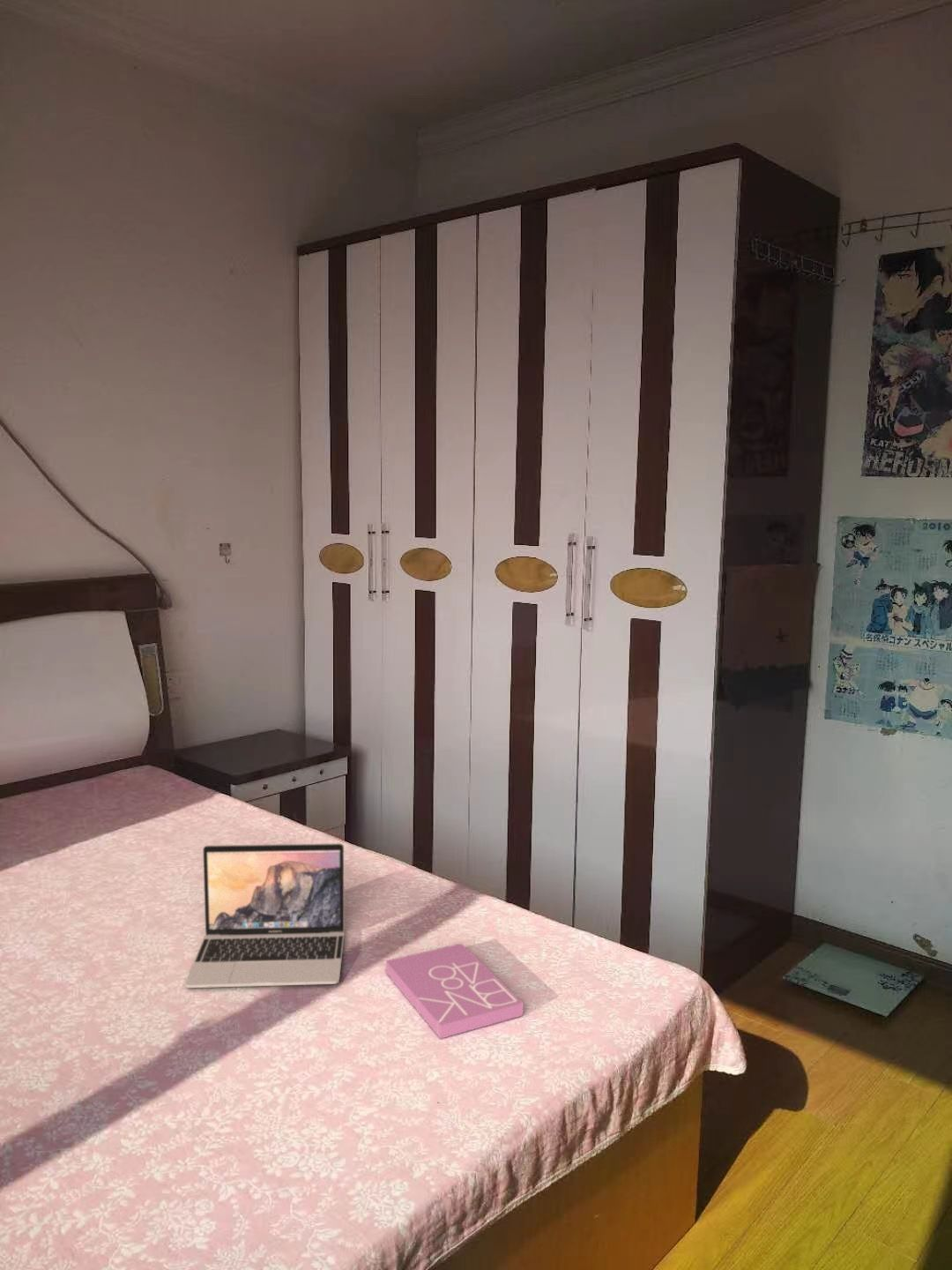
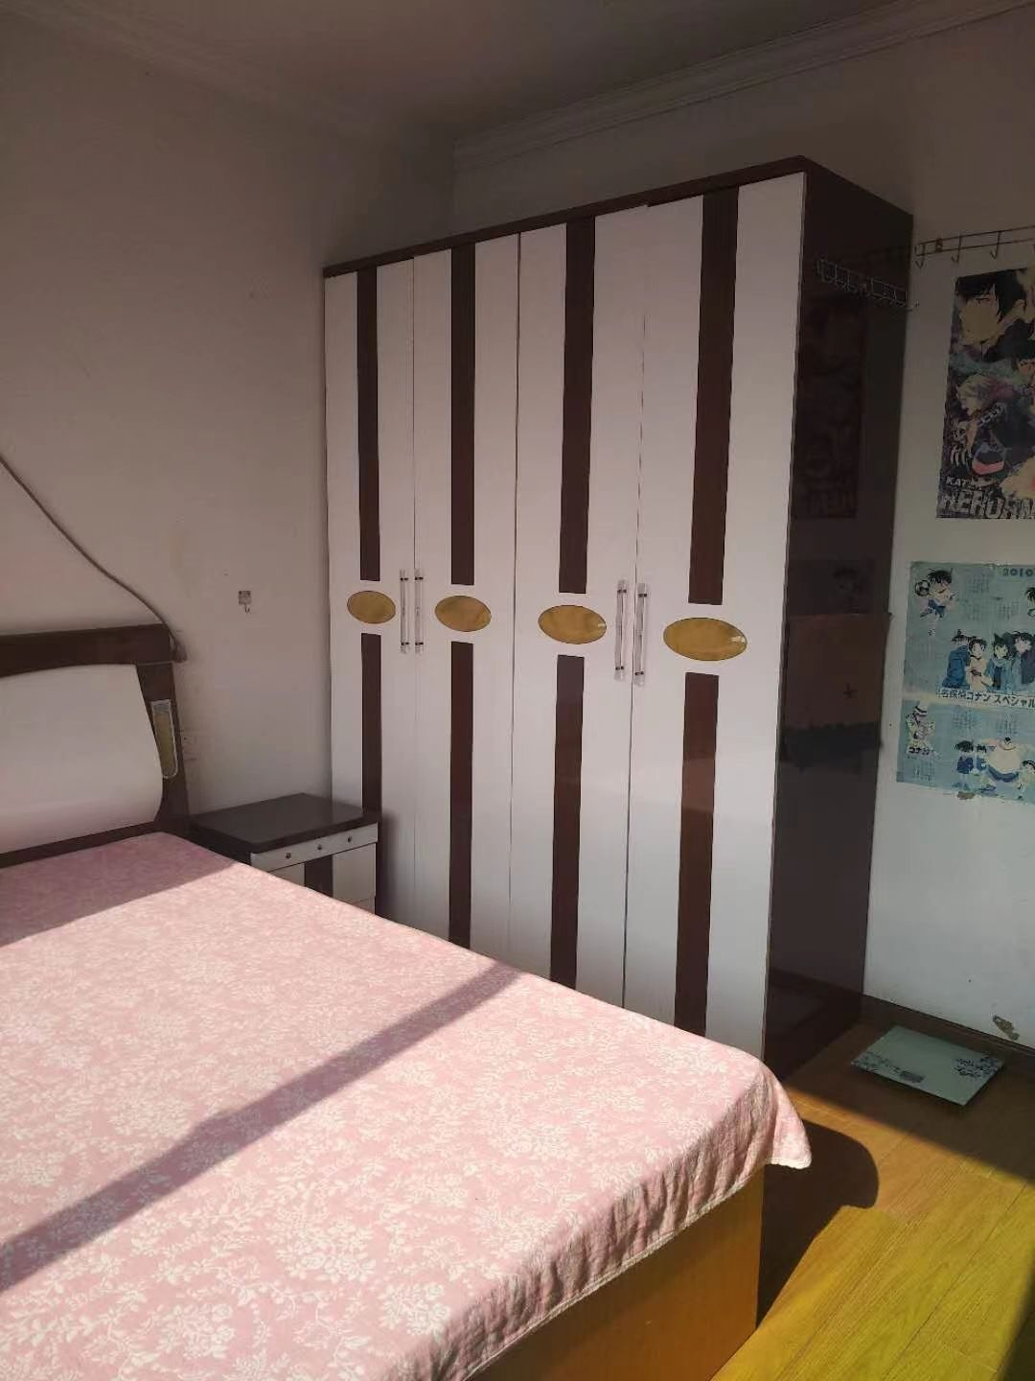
- laptop [184,842,346,989]
- book [385,942,524,1040]
